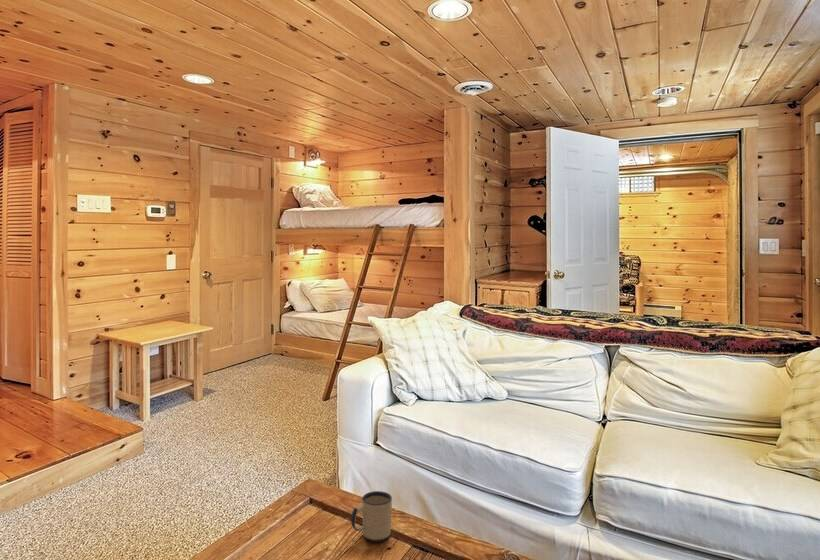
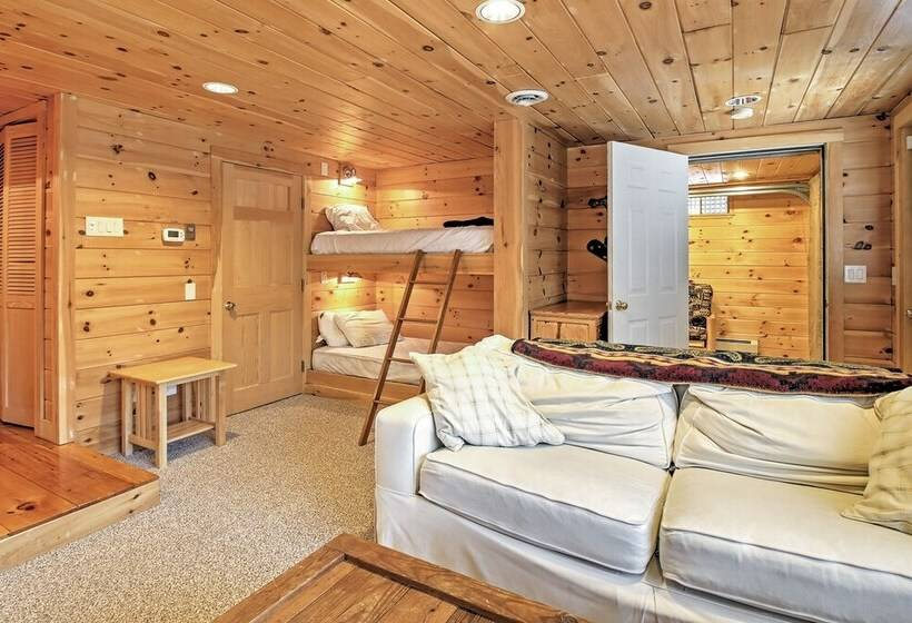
- mug [350,490,393,543]
